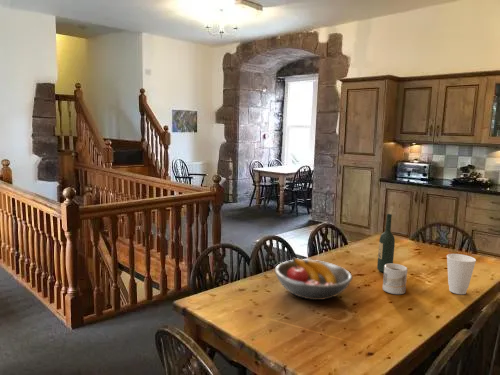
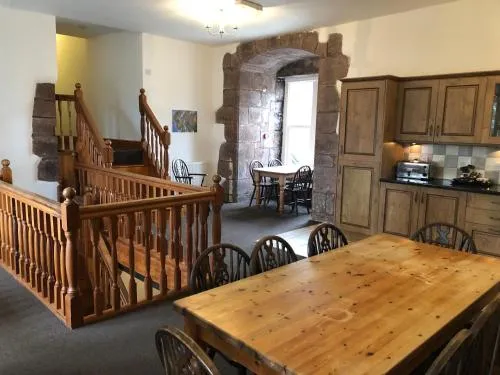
- wine bottle [376,213,396,273]
- mug [382,263,408,295]
- fruit bowl [273,257,353,301]
- cup [446,253,477,295]
